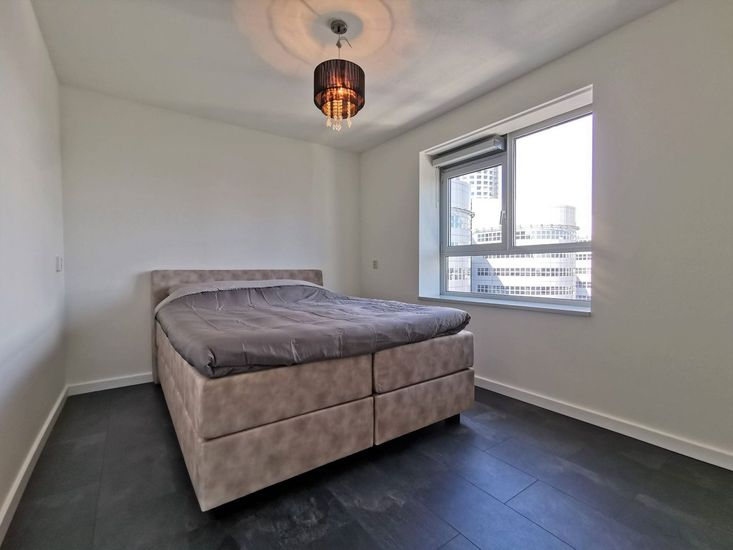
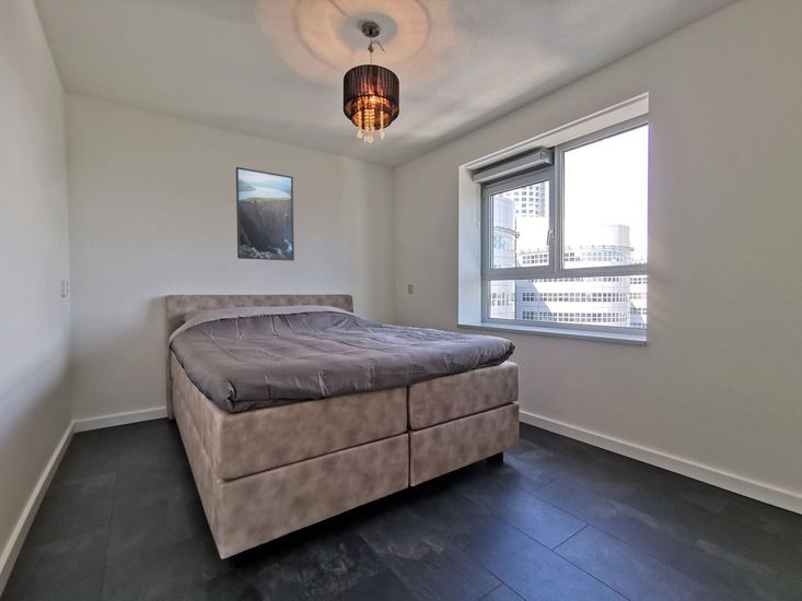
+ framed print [235,166,295,262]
